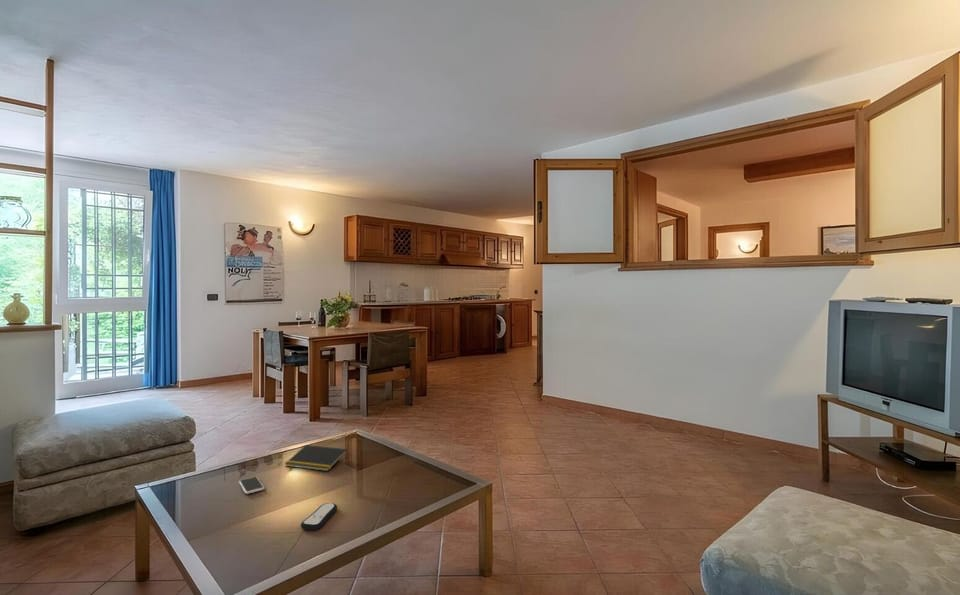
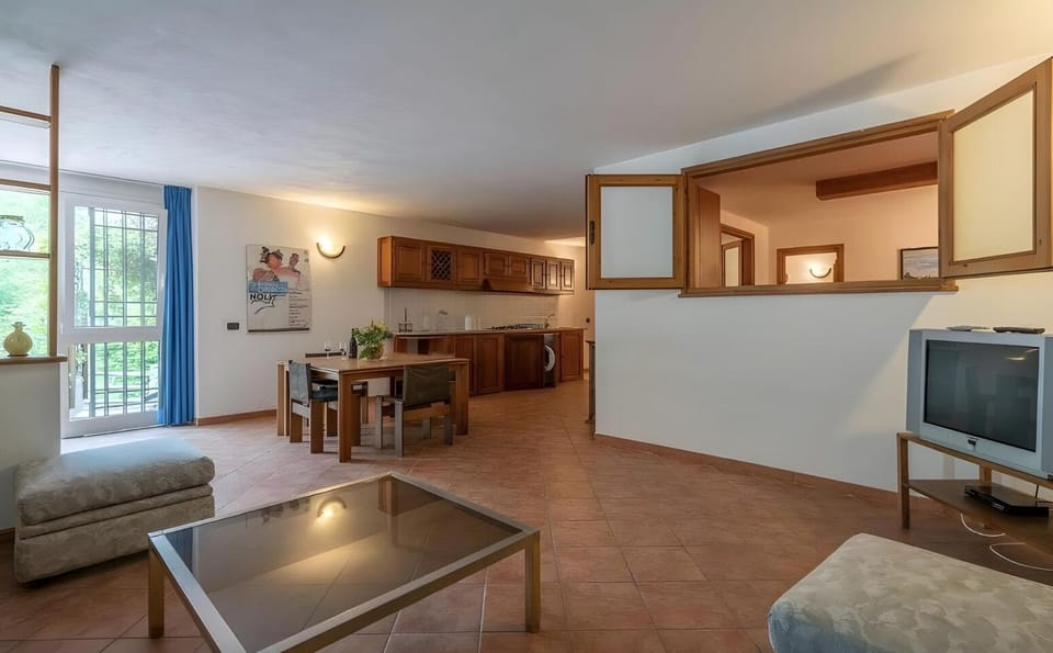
- remote control [300,502,338,531]
- notepad [283,444,348,472]
- smartphone [238,476,265,495]
